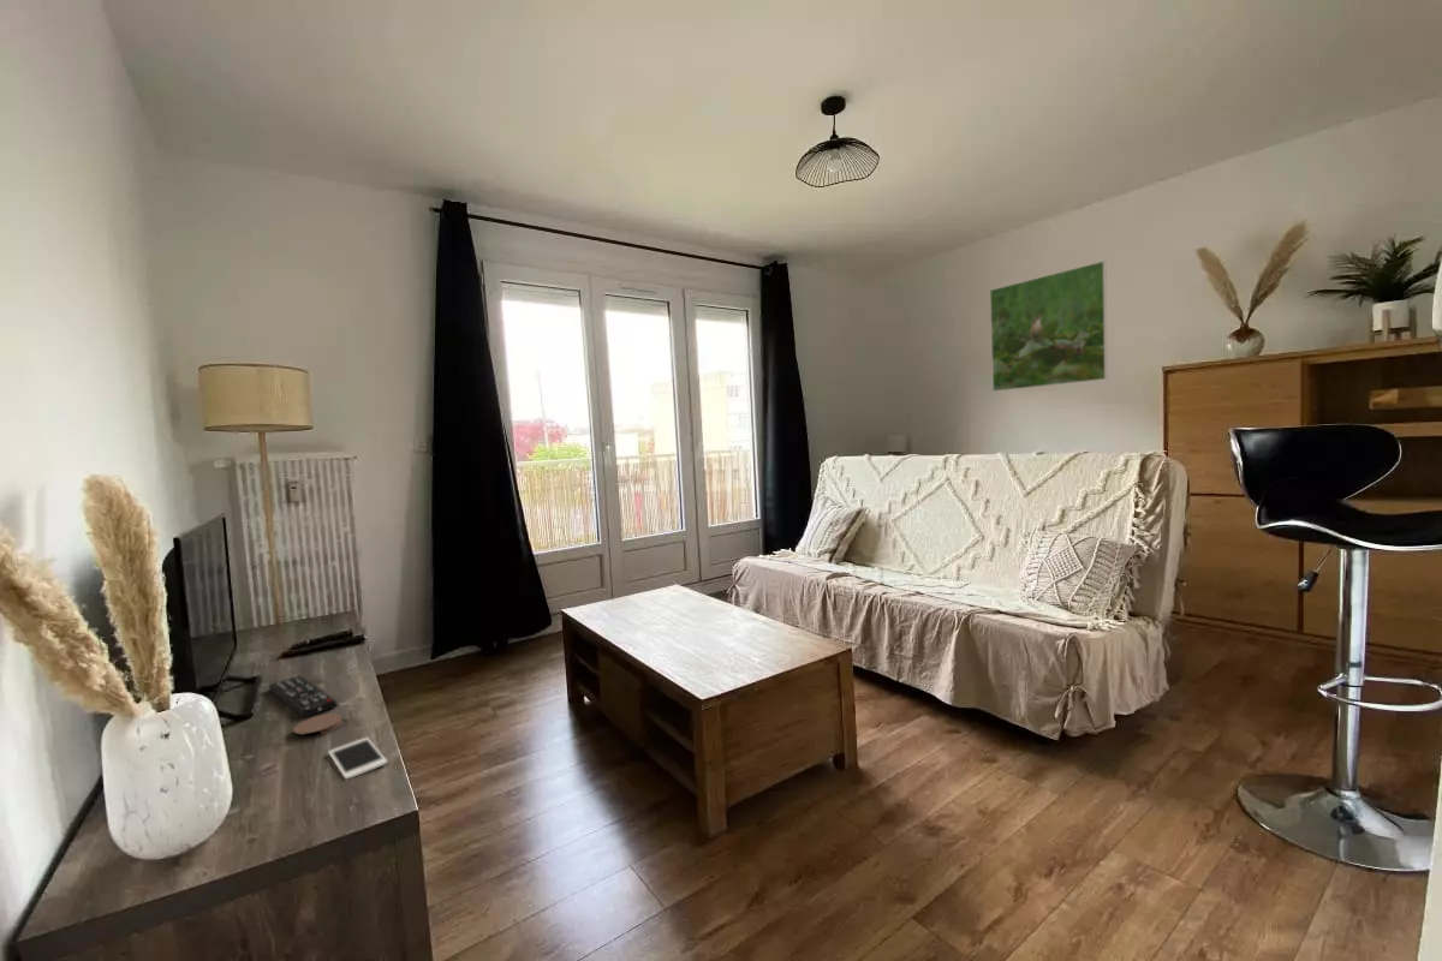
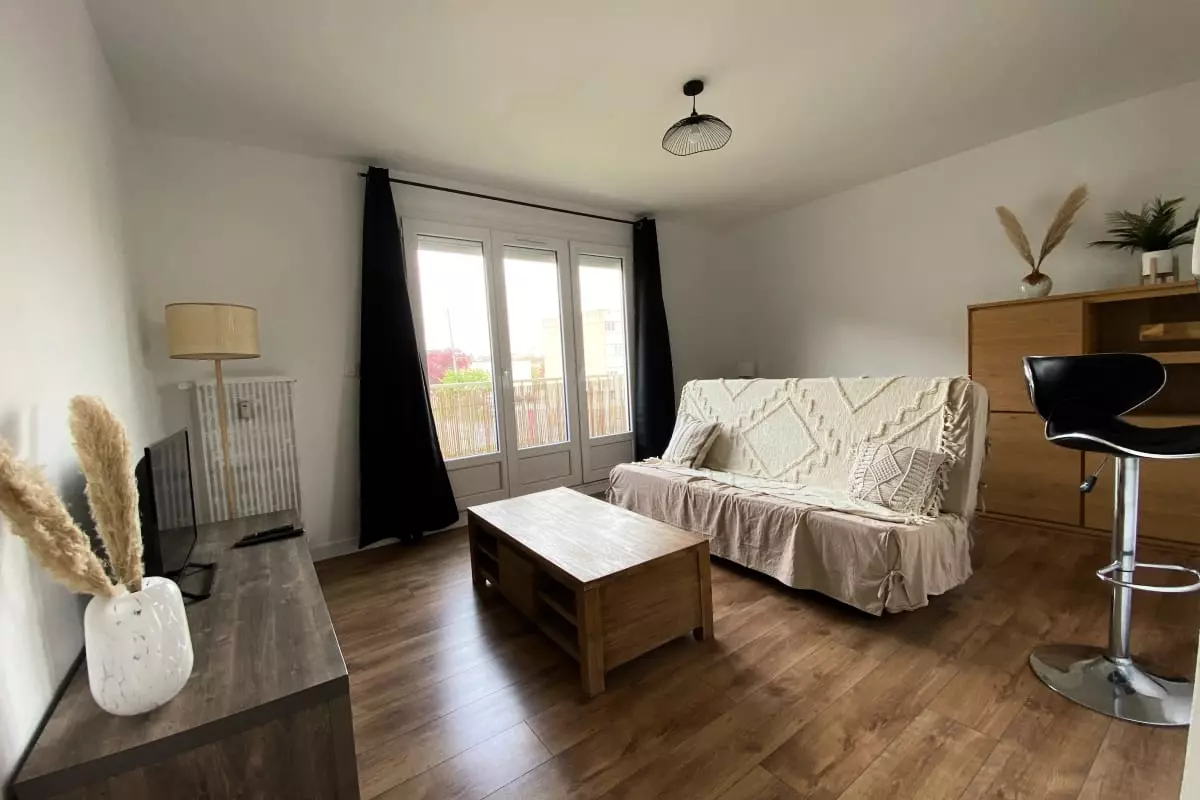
- cell phone [327,736,388,781]
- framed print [989,259,1109,393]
- coaster [292,712,344,736]
- remote control [268,674,338,720]
